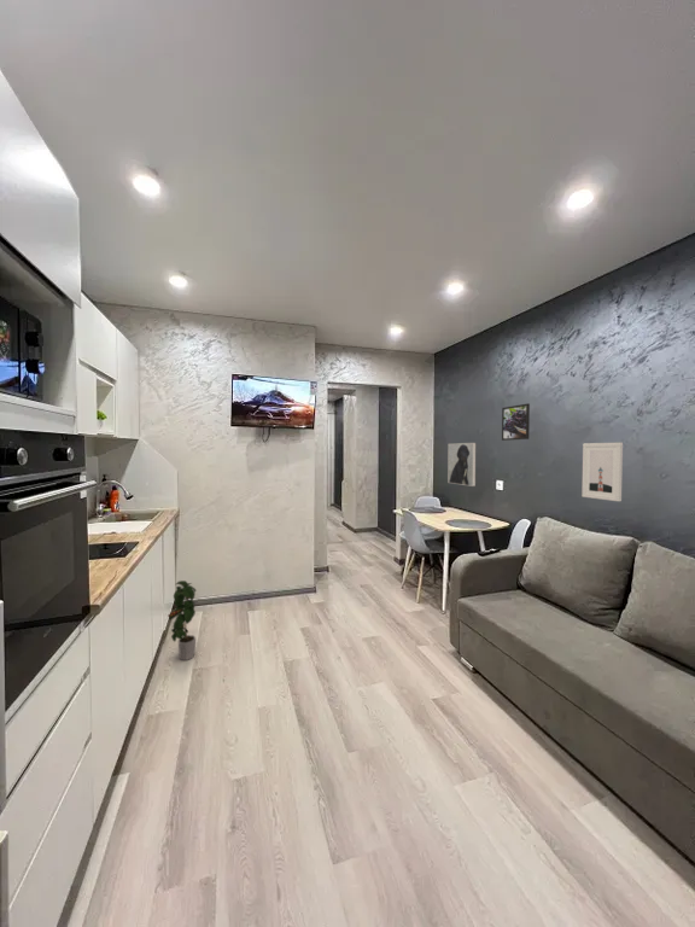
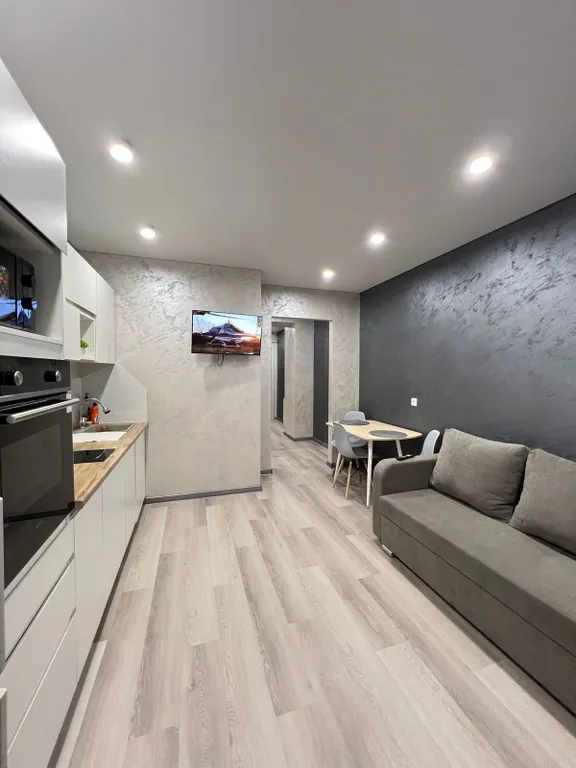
- potted plant [167,579,198,661]
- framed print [580,442,624,502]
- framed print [446,442,477,488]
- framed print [501,402,531,442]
